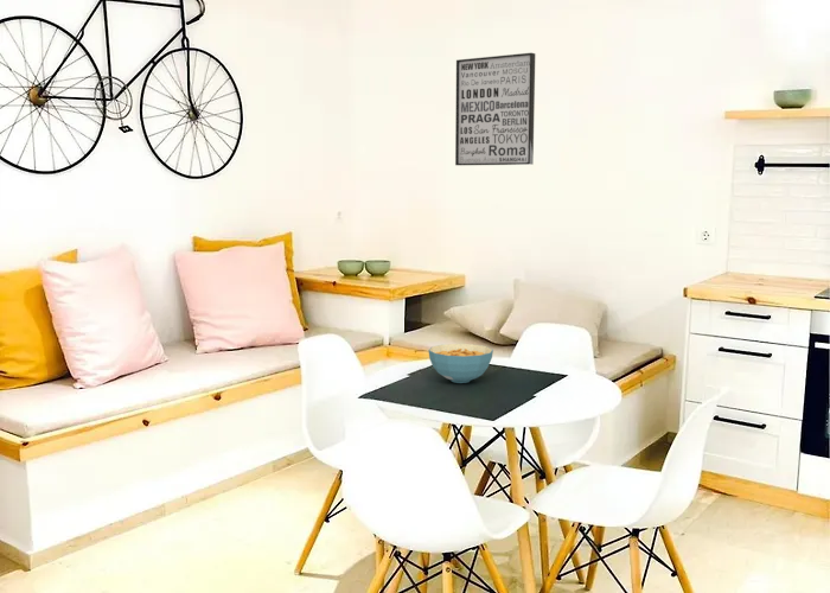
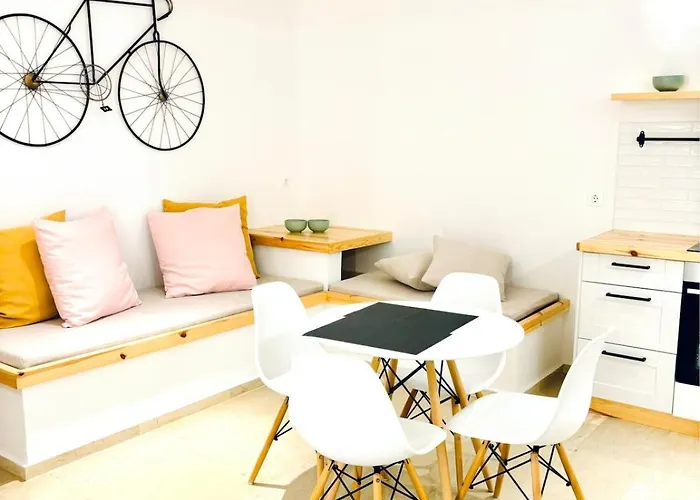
- cereal bowl [427,343,494,384]
- wall art [454,52,536,166]
